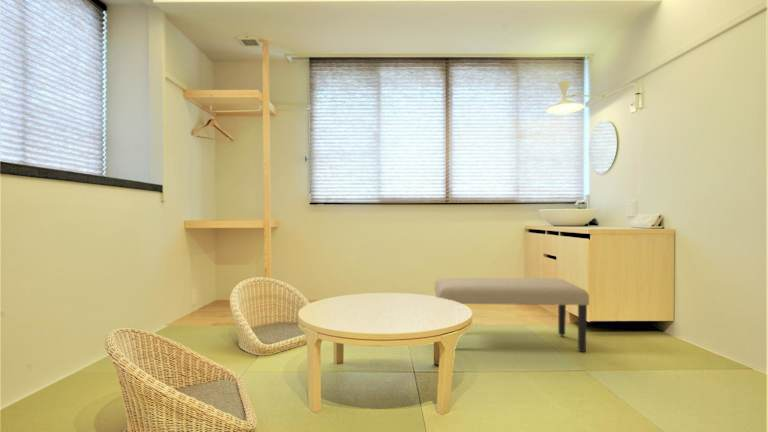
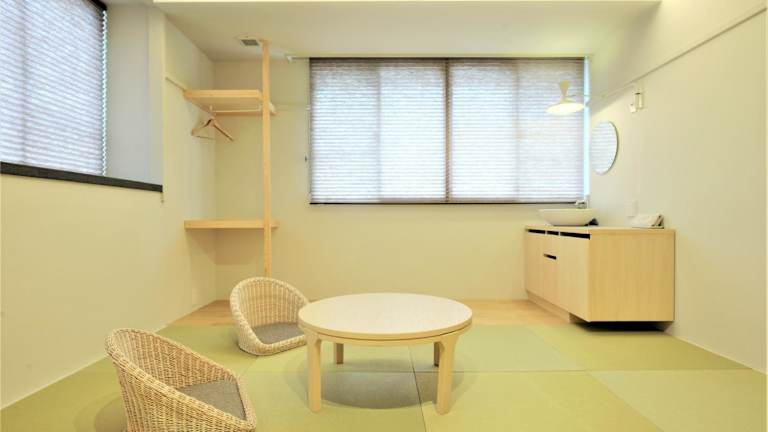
- bench [434,277,590,353]
